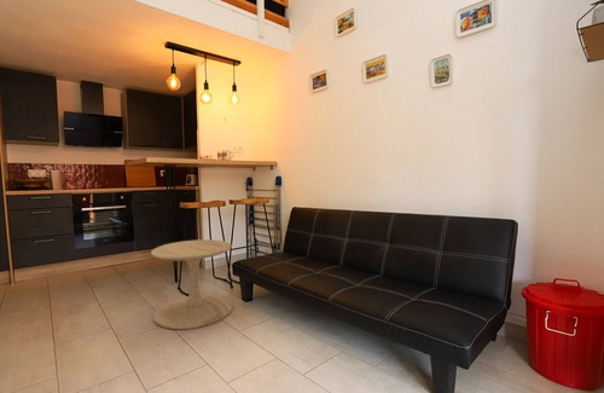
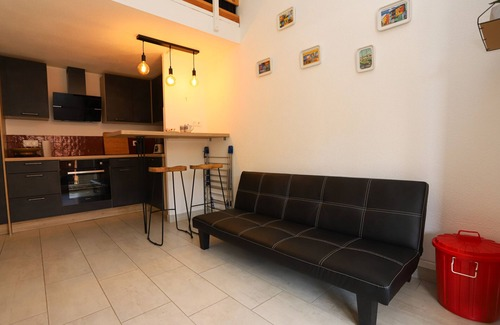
- side table [150,238,234,330]
